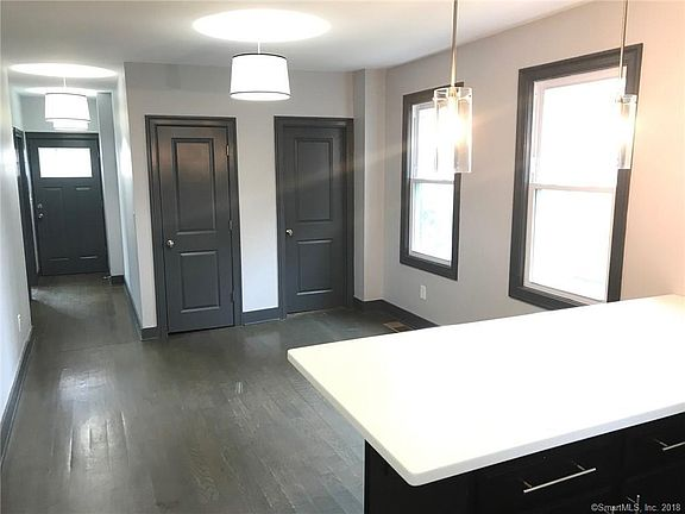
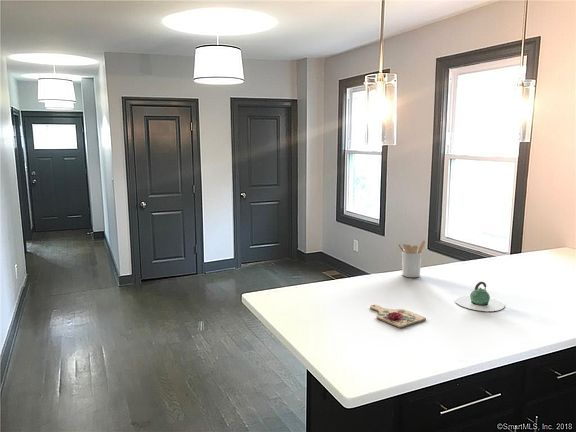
+ utensil holder [397,239,426,278]
+ cutting board [369,304,427,329]
+ teapot [454,281,506,312]
